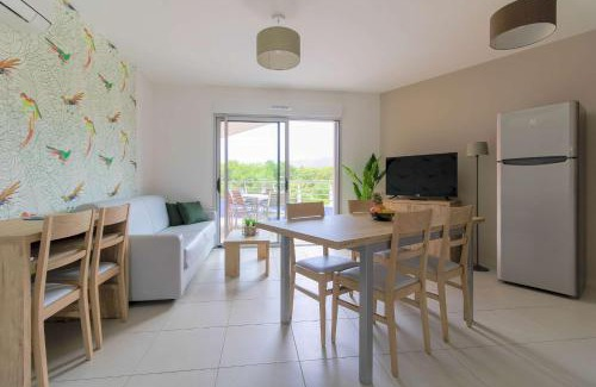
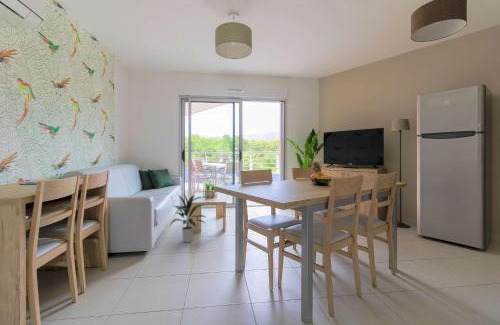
+ indoor plant [168,192,208,243]
